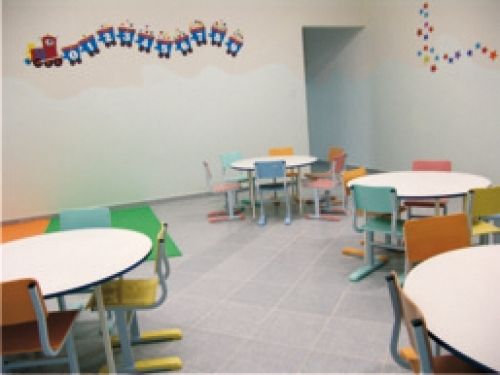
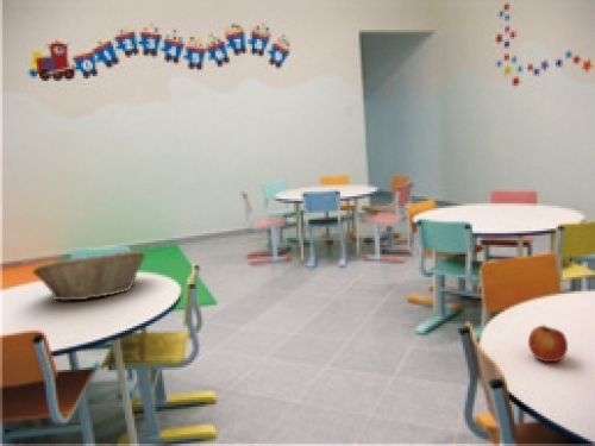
+ apple [527,323,569,363]
+ fruit basket [31,250,146,302]
